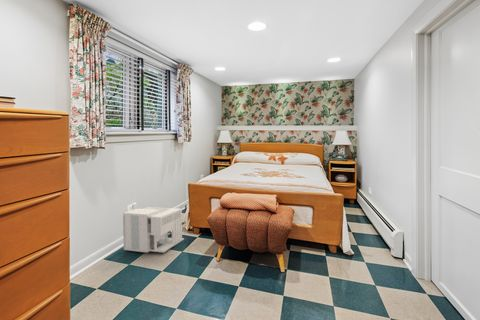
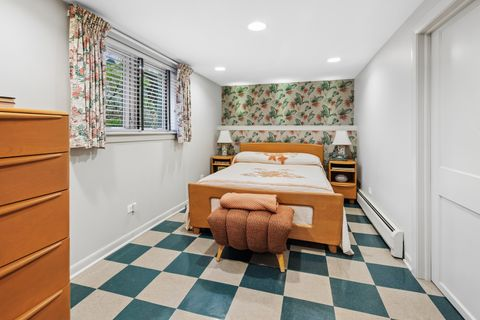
- architectural model [122,206,185,254]
